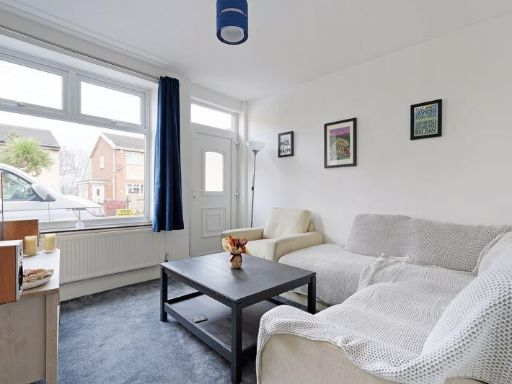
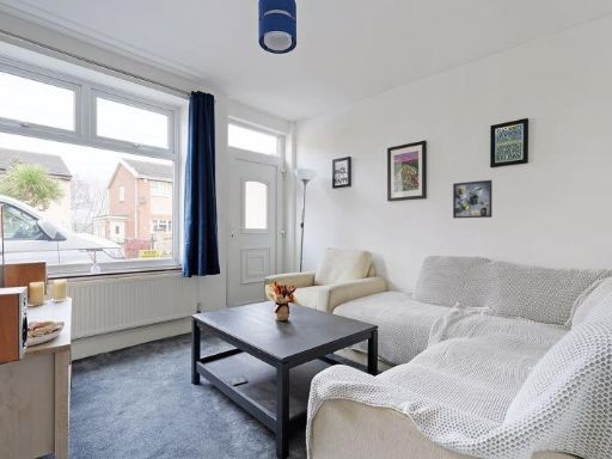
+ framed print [452,179,494,219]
